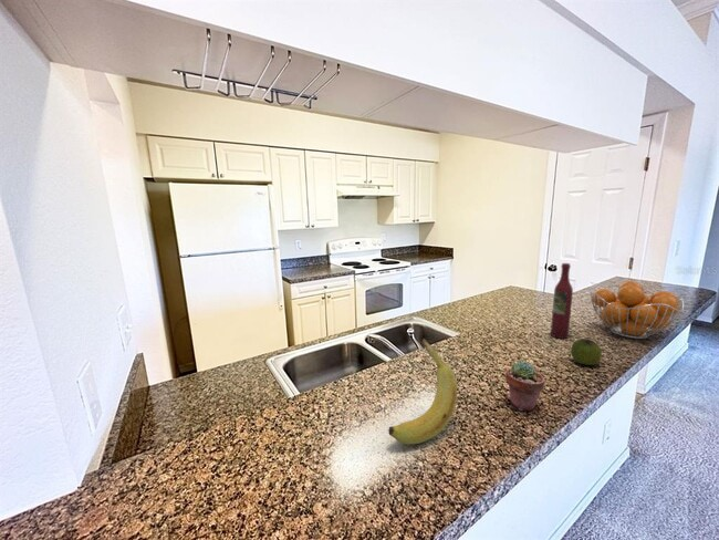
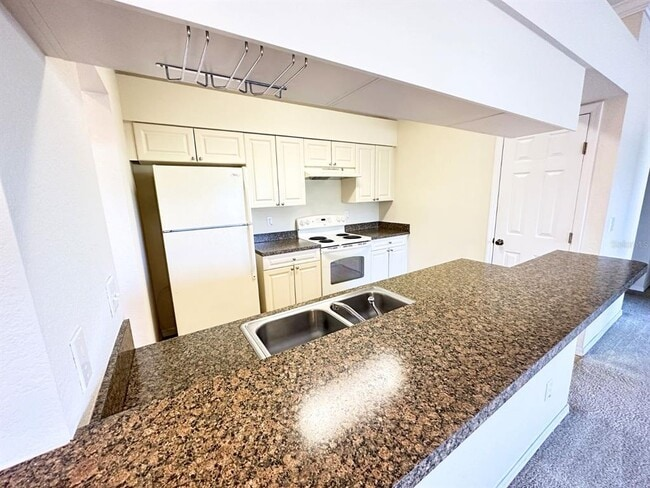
- fruit basket [590,280,685,340]
- banana [387,338,458,445]
- wine bottle [550,262,574,340]
- potted succulent [504,360,545,412]
- apple [570,338,603,366]
